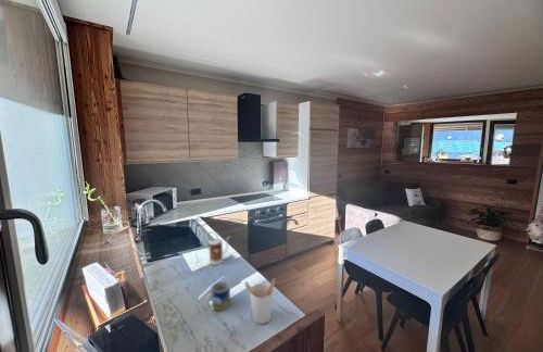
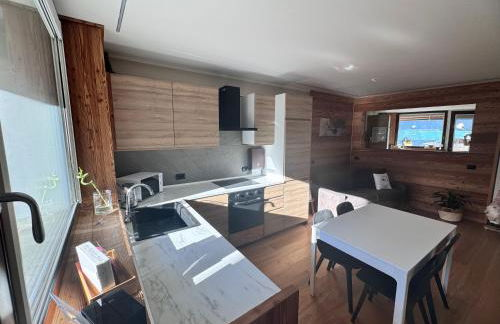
- kettle [199,230,231,266]
- mug [204,280,231,312]
- utensil holder [244,277,277,325]
